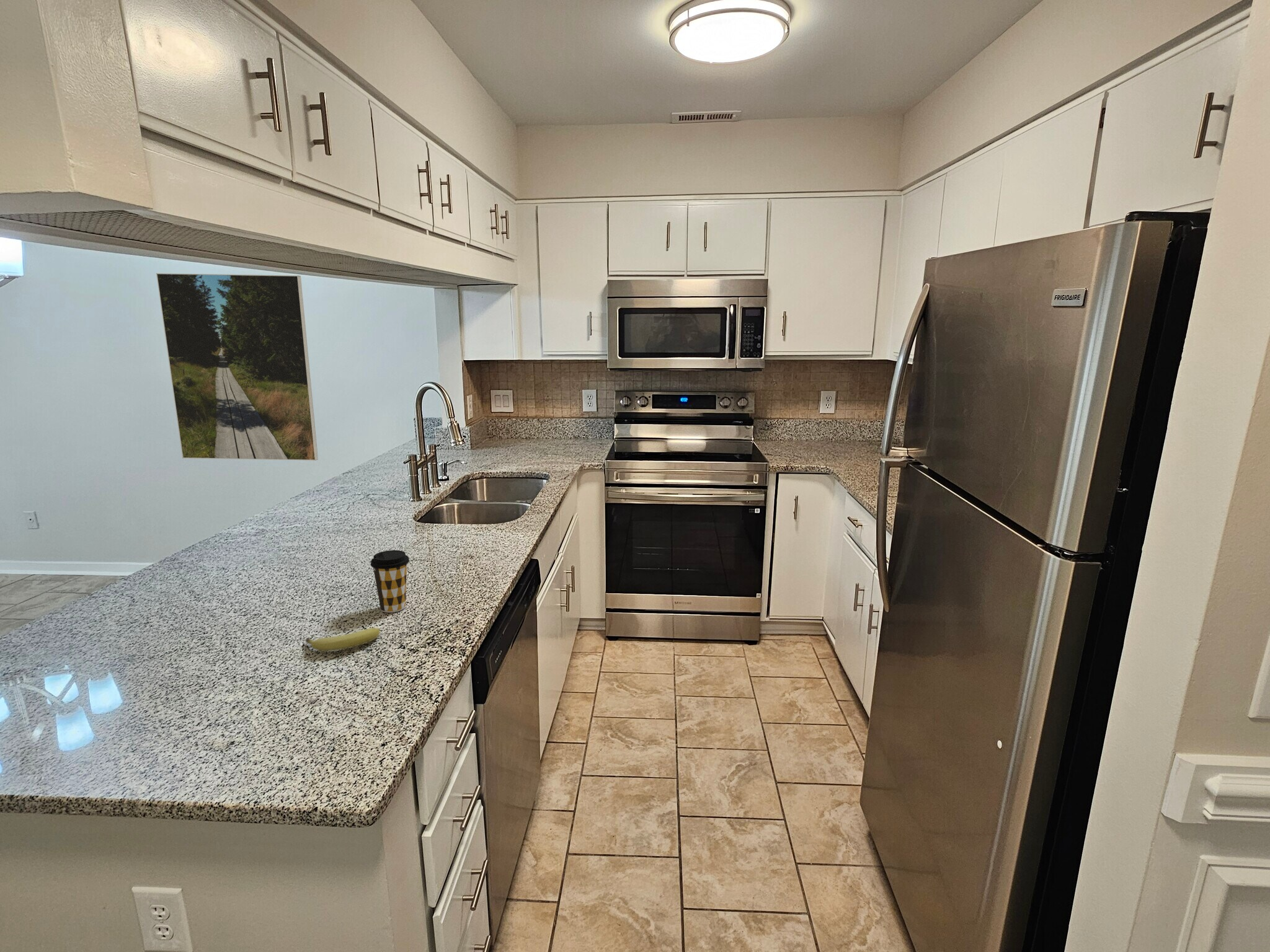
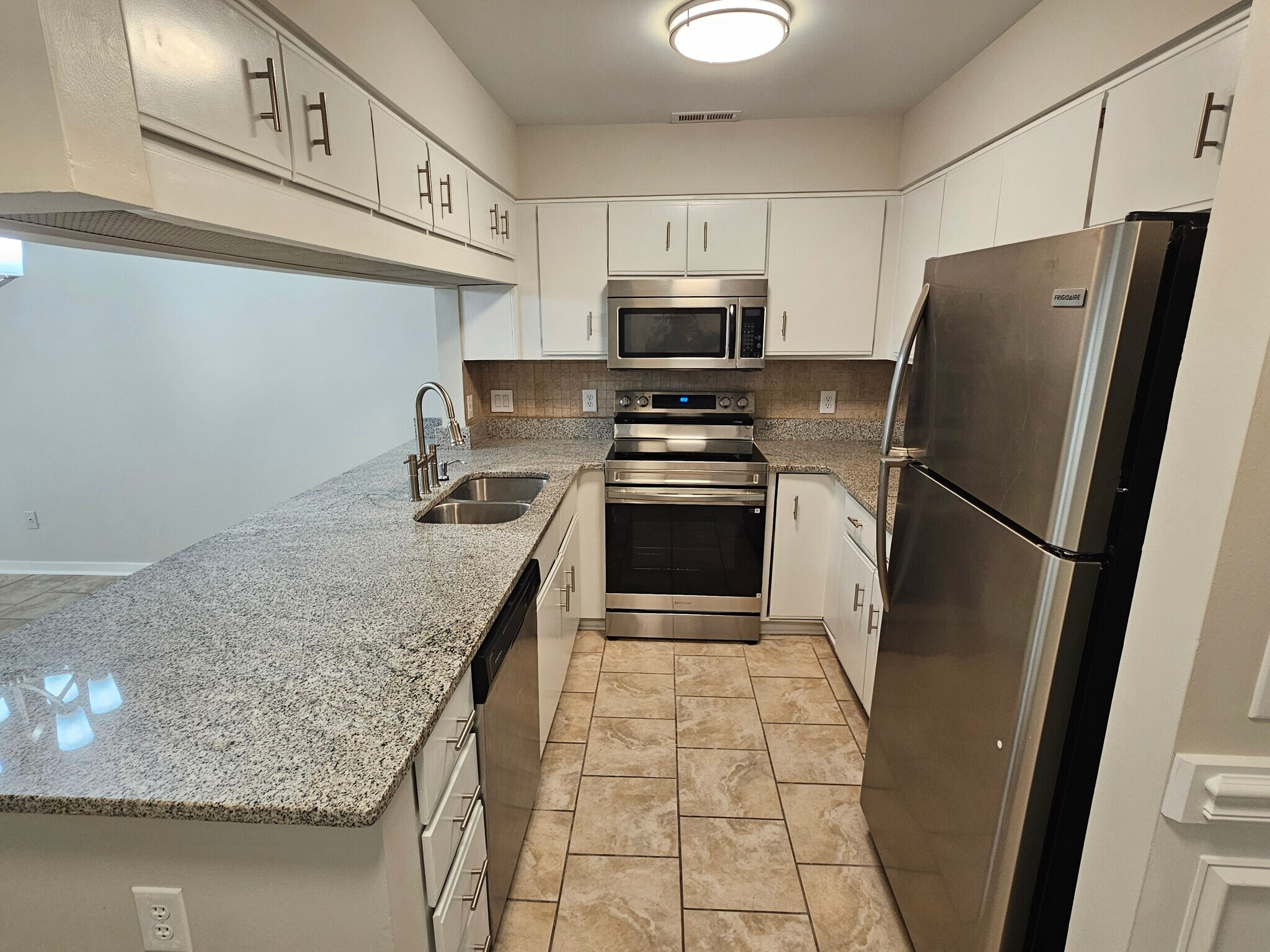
- coffee cup [370,550,410,613]
- fruit [304,627,381,652]
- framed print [156,273,319,461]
